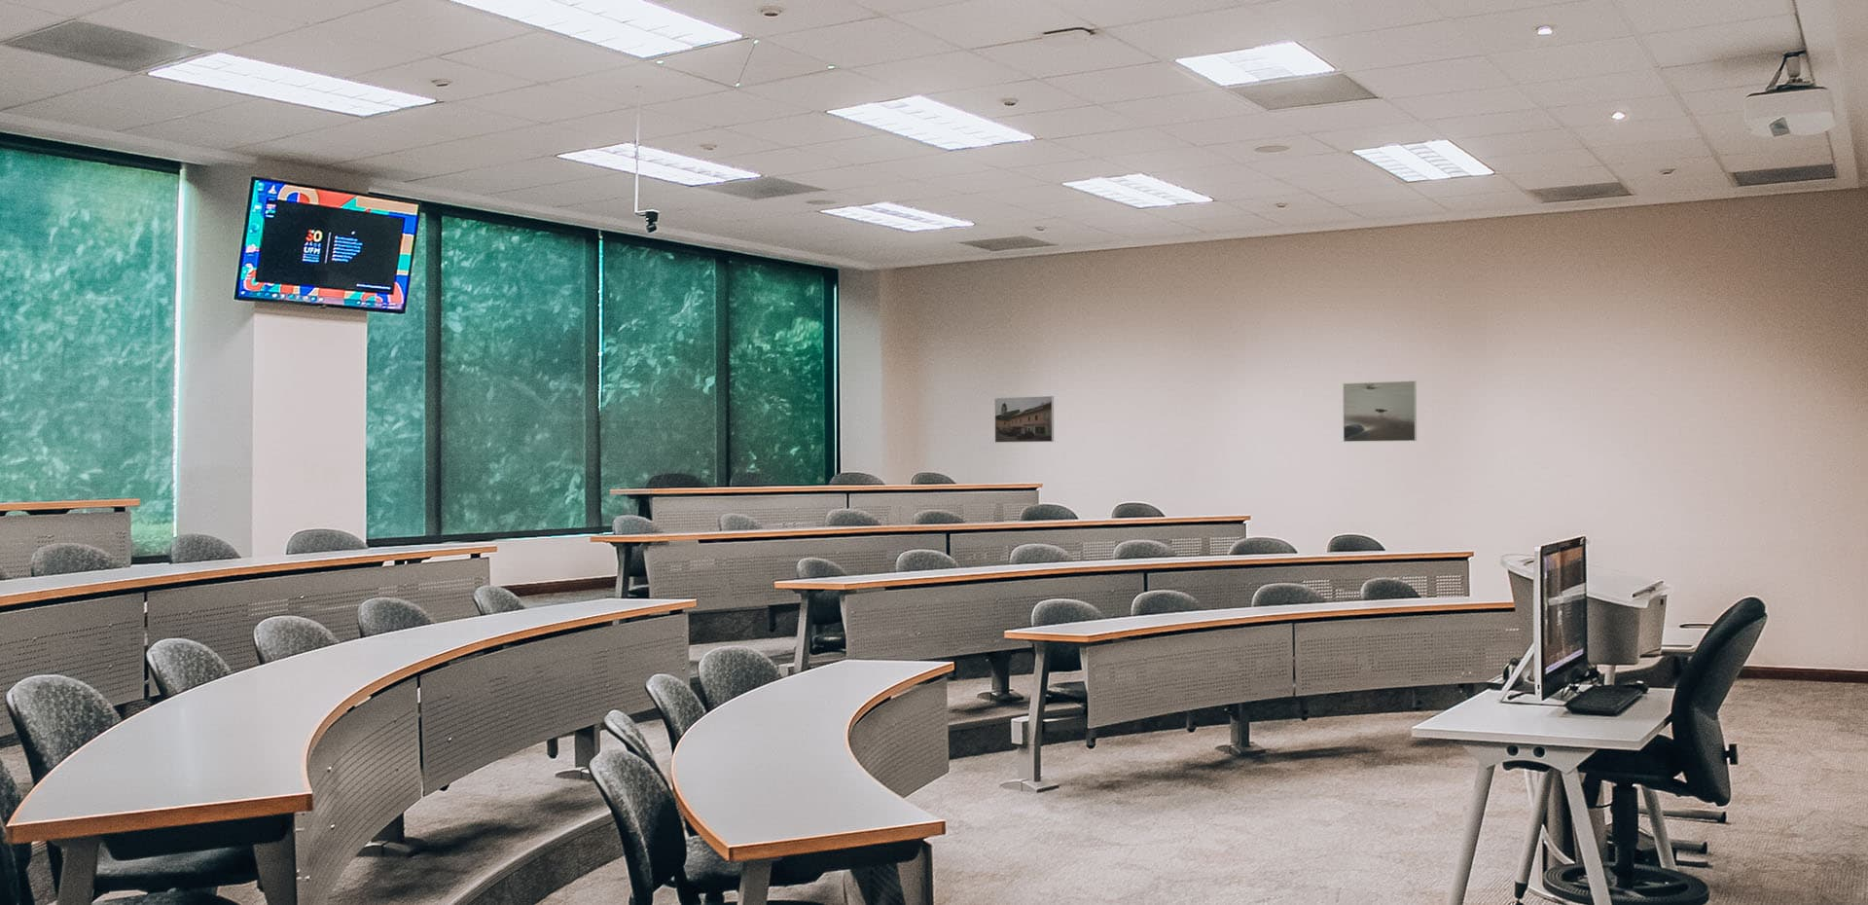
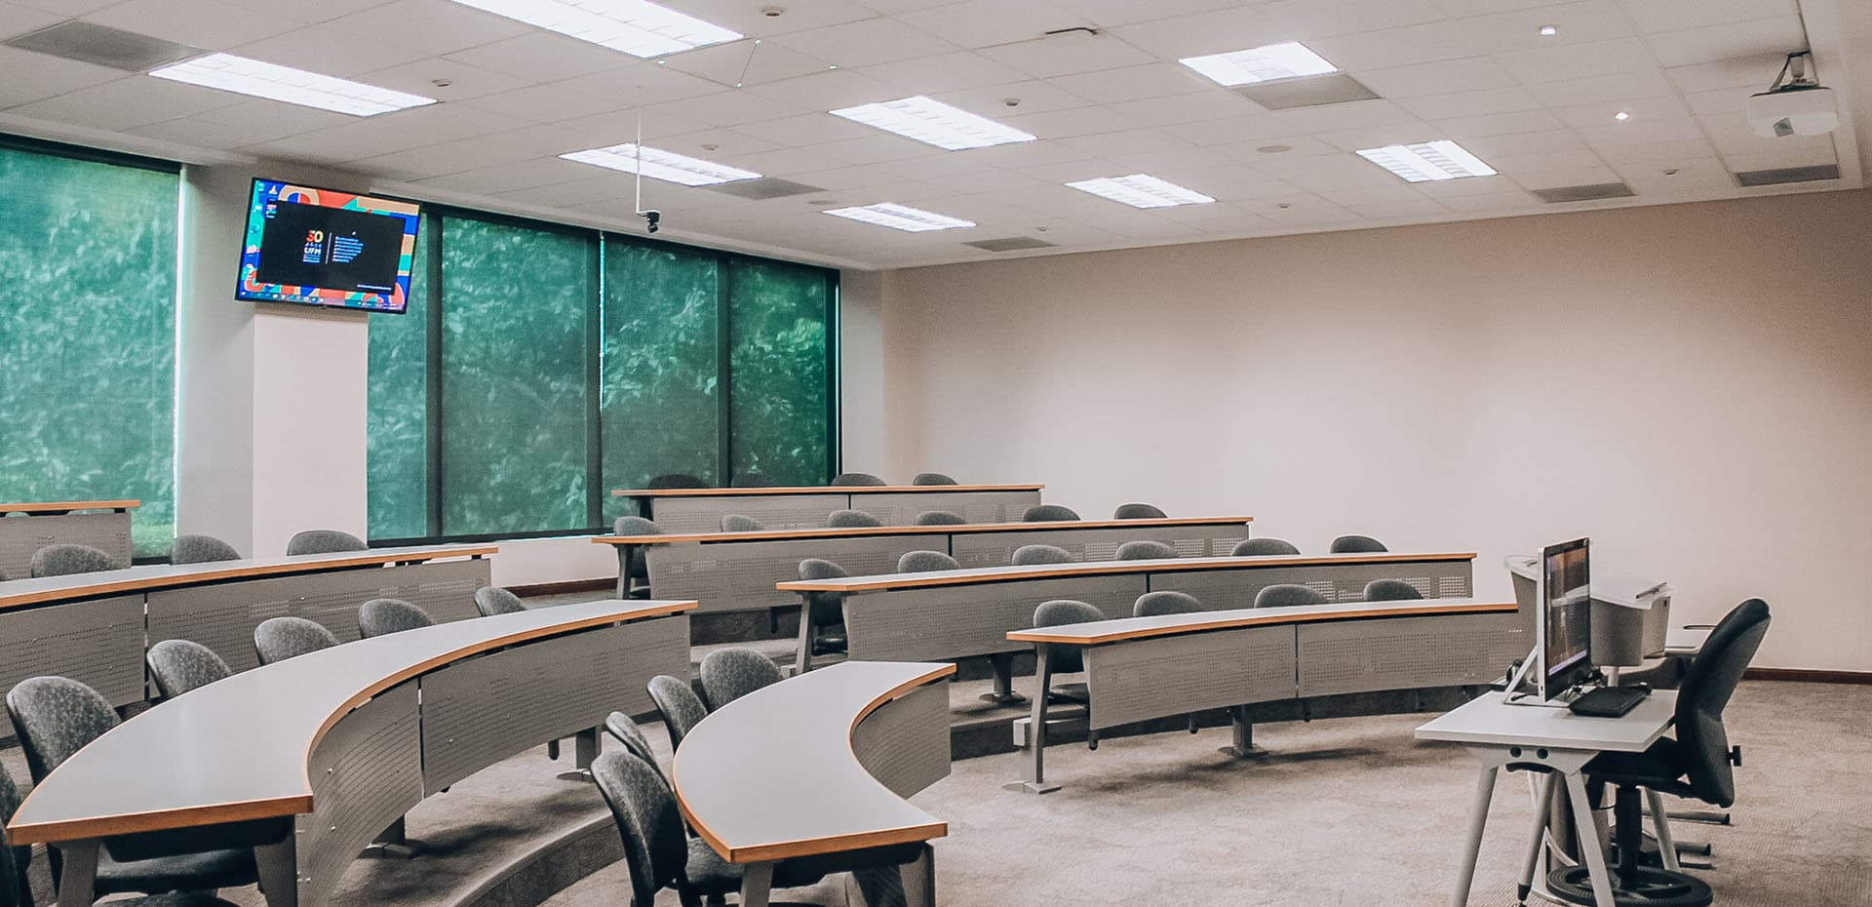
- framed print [1341,380,1418,443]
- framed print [994,395,1054,444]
